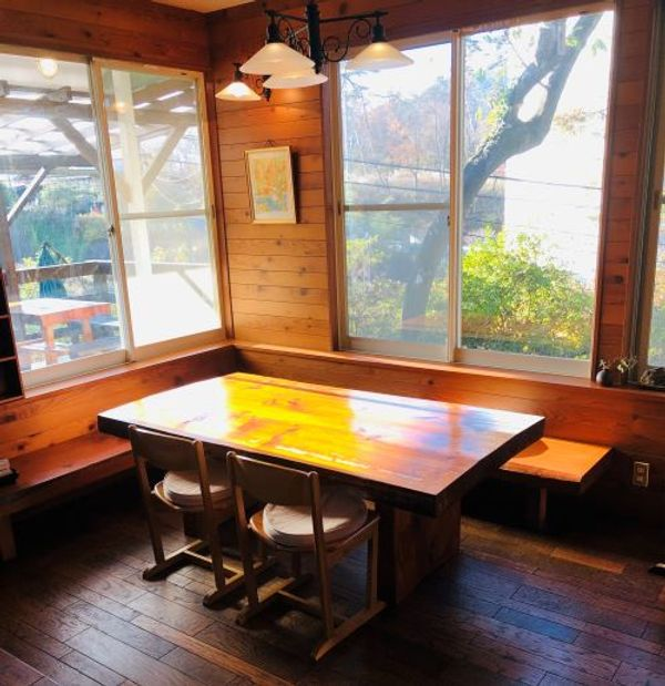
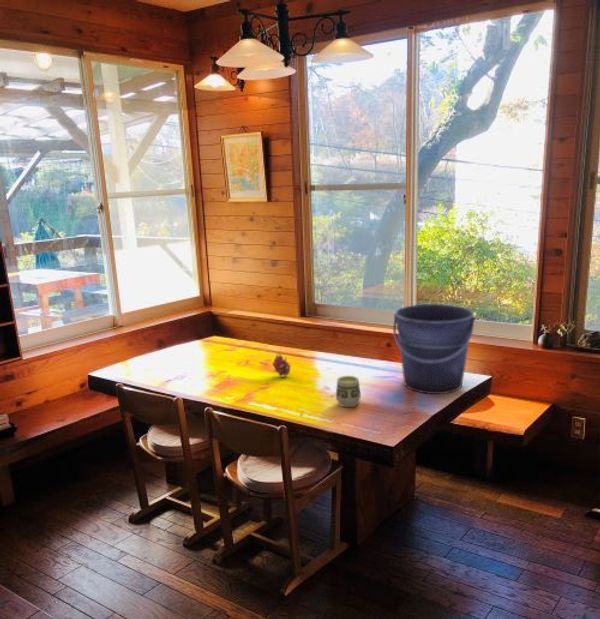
+ cup [335,375,362,408]
+ fruit [271,351,292,378]
+ bucket [392,303,477,395]
